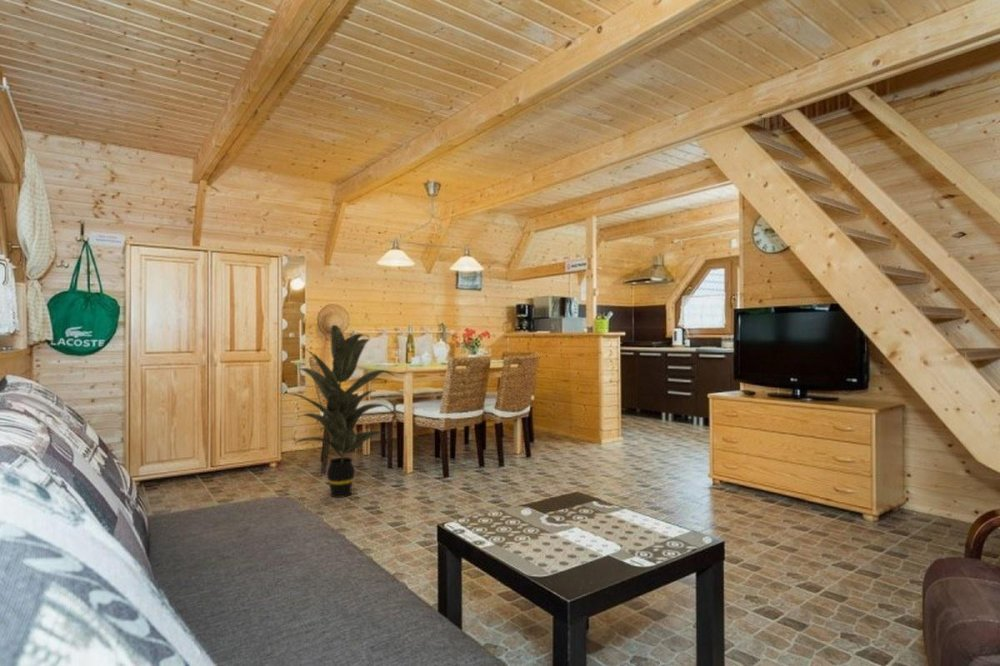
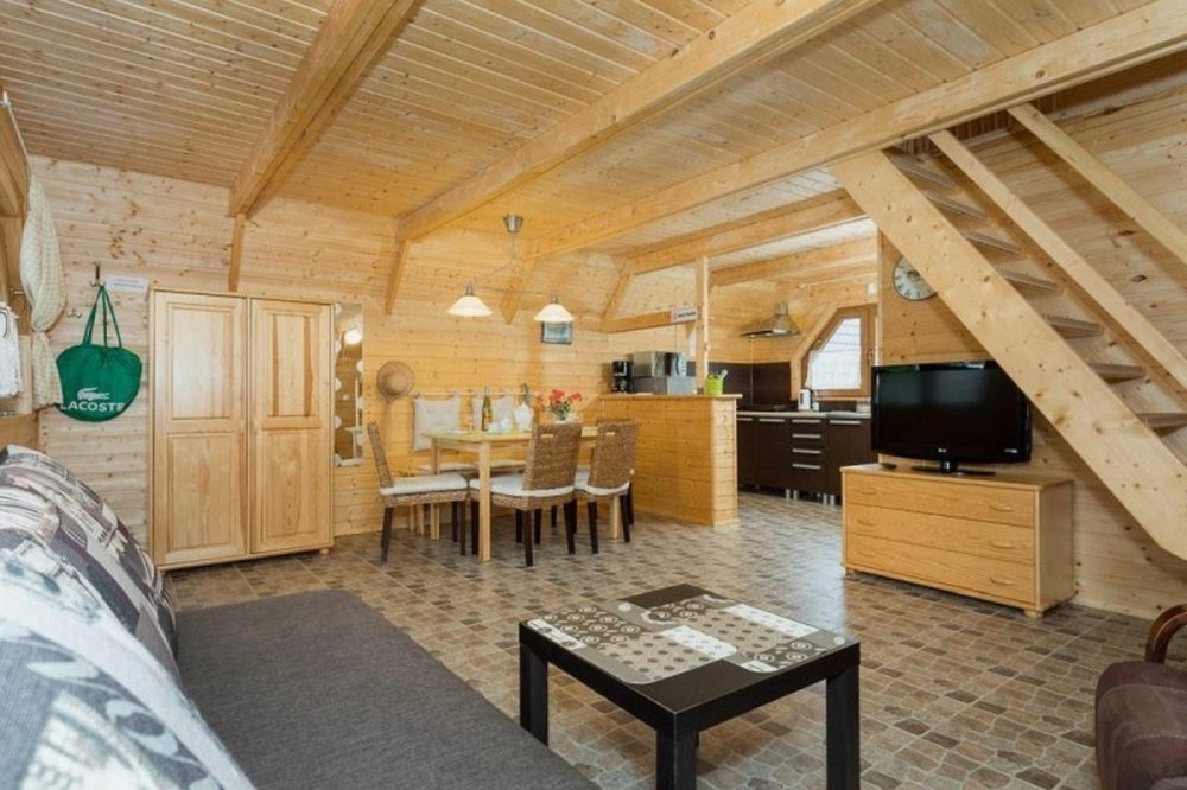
- indoor plant [288,324,397,499]
